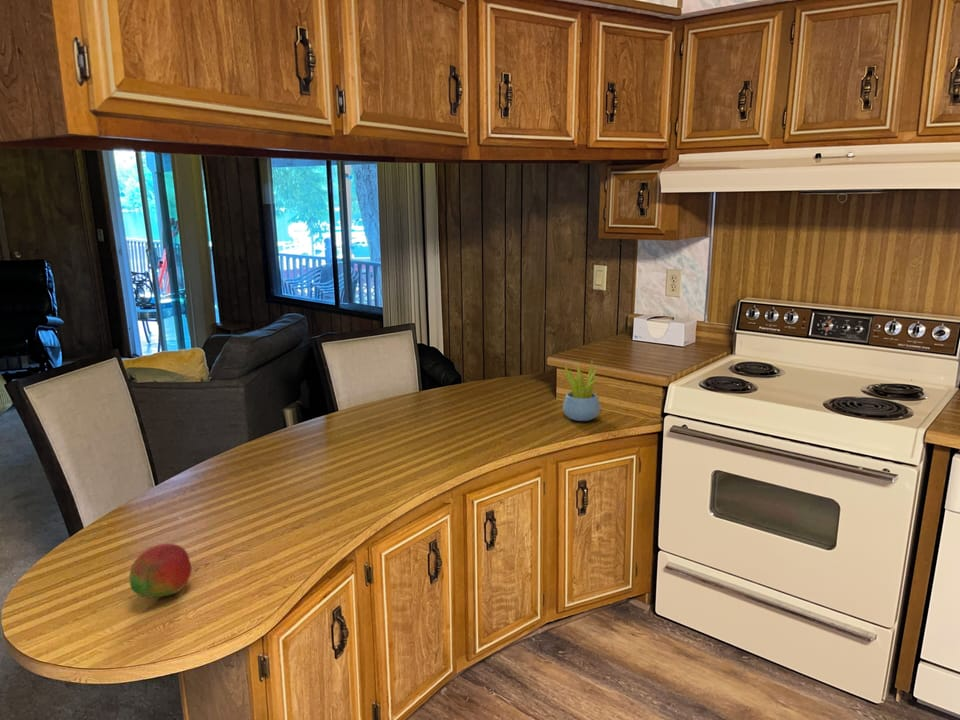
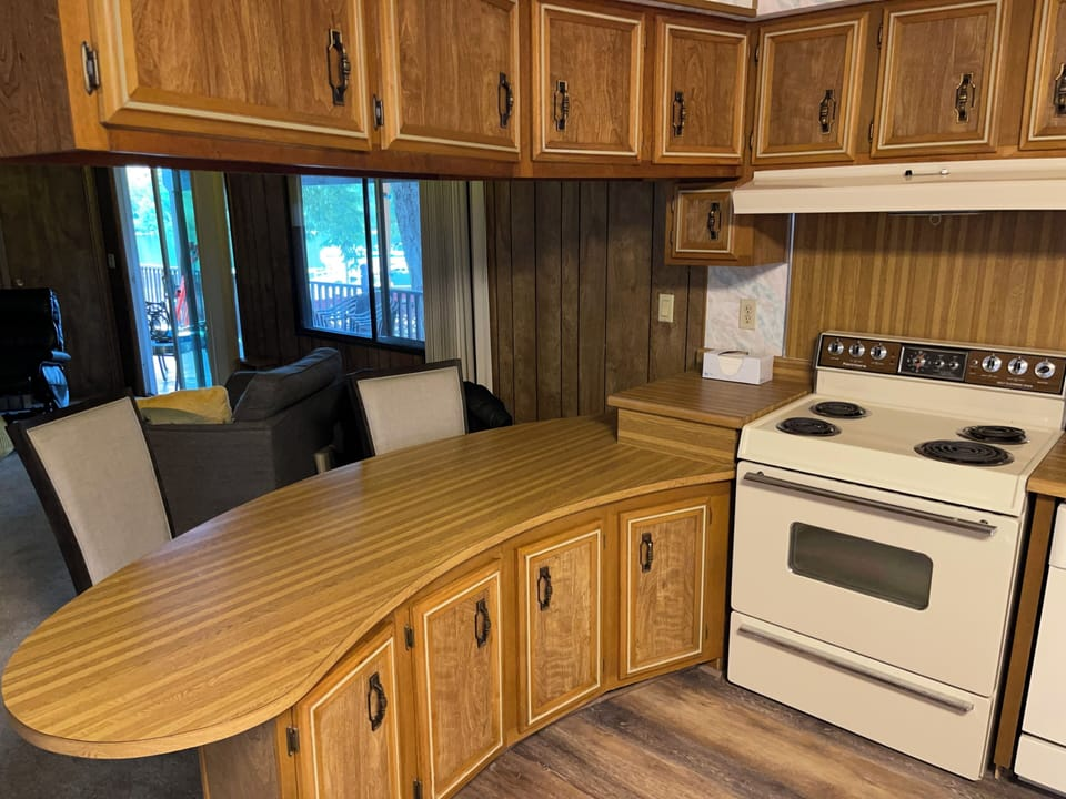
- fruit [129,543,193,599]
- succulent plant [562,360,601,422]
